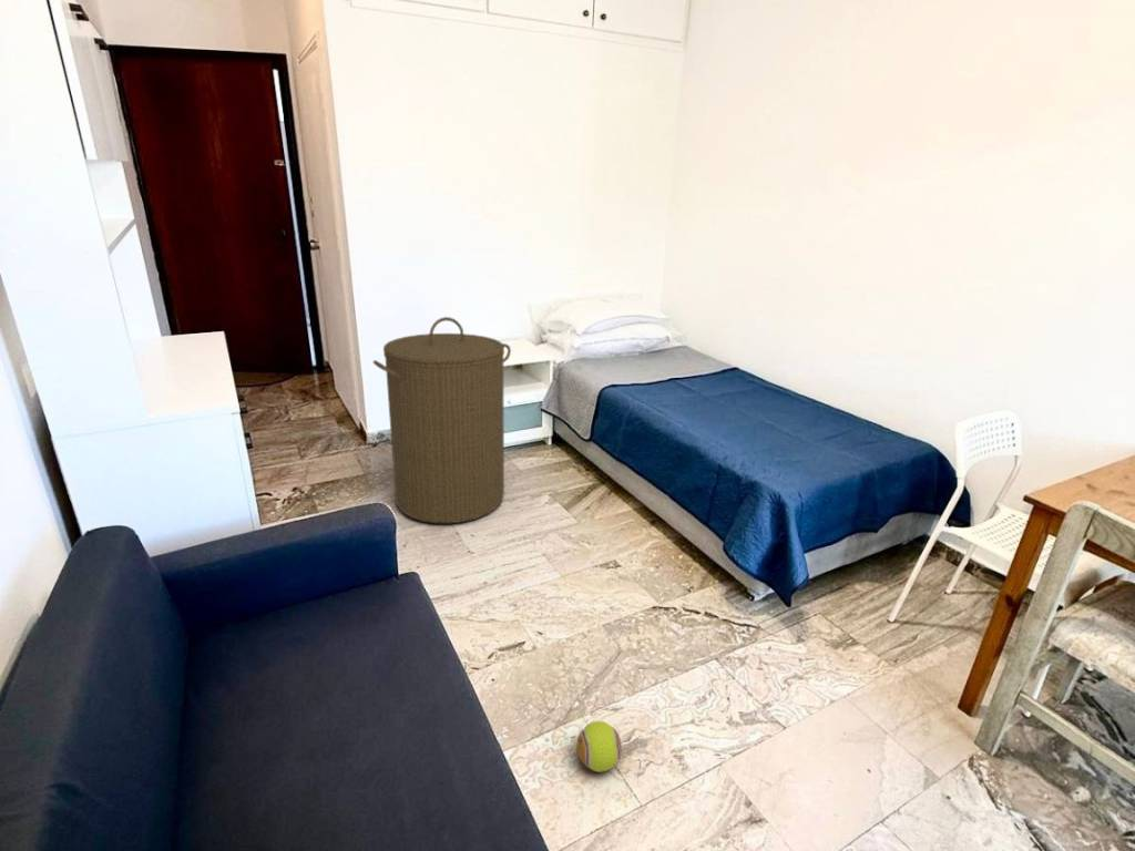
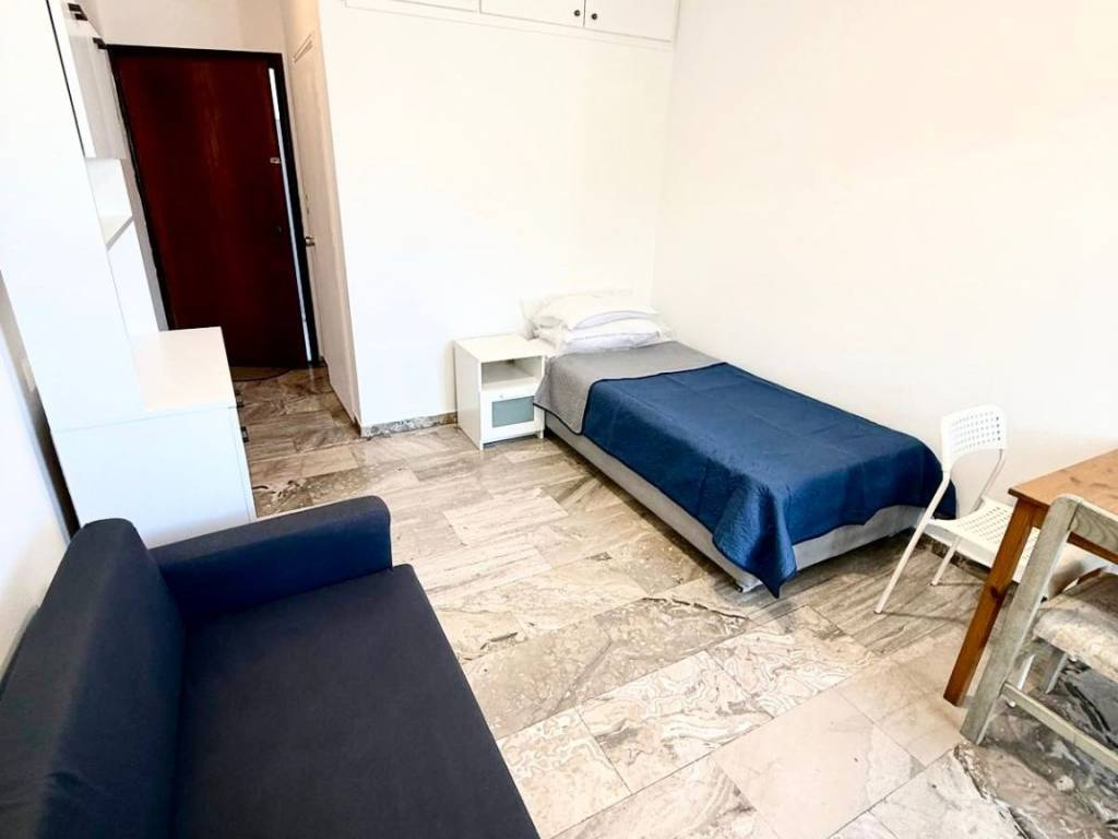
- ball [576,720,623,773]
- laundry hamper [372,316,512,524]
